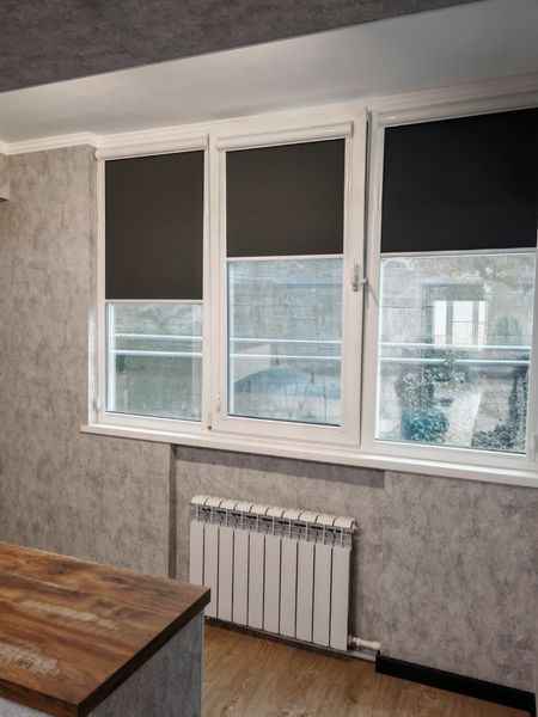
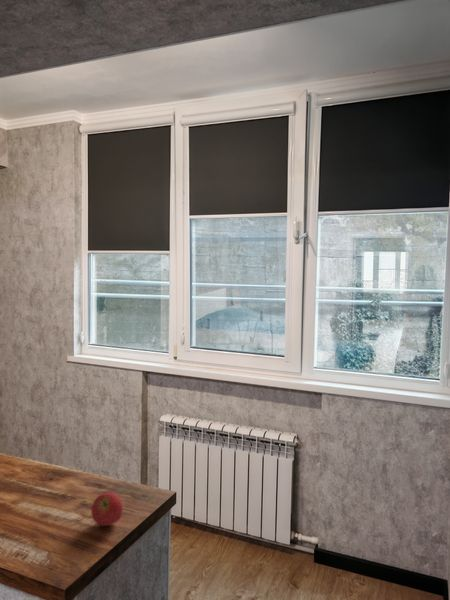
+ fruit [90,491,124,527]
